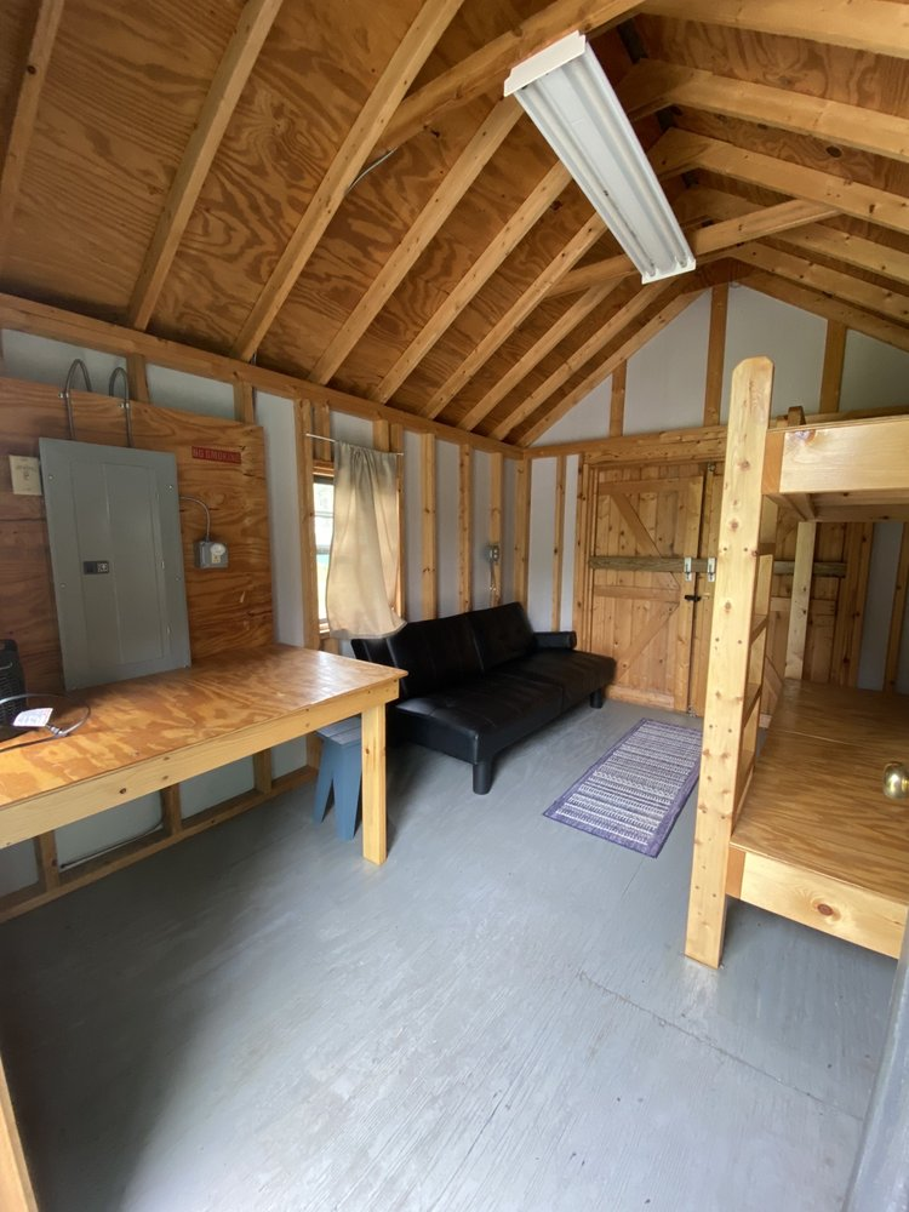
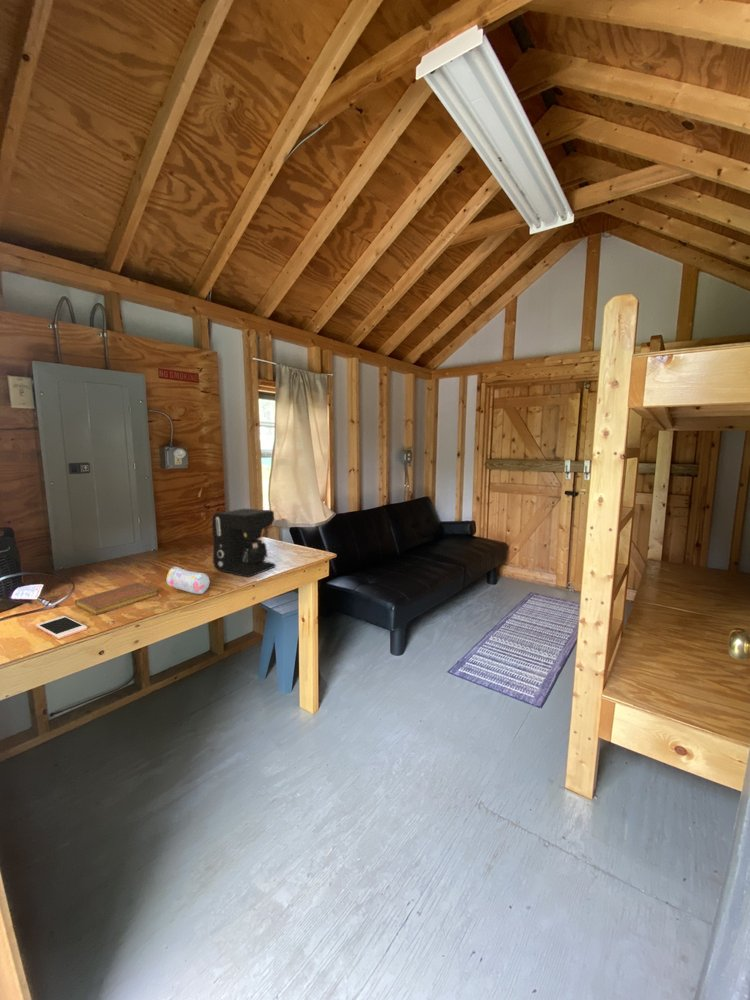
+ pencil case [165,566,211,595]
+ coffee maker [211,508,276,578]
+ notebook [74,581,159,616]
+ cell phone [35,615,88,640]
